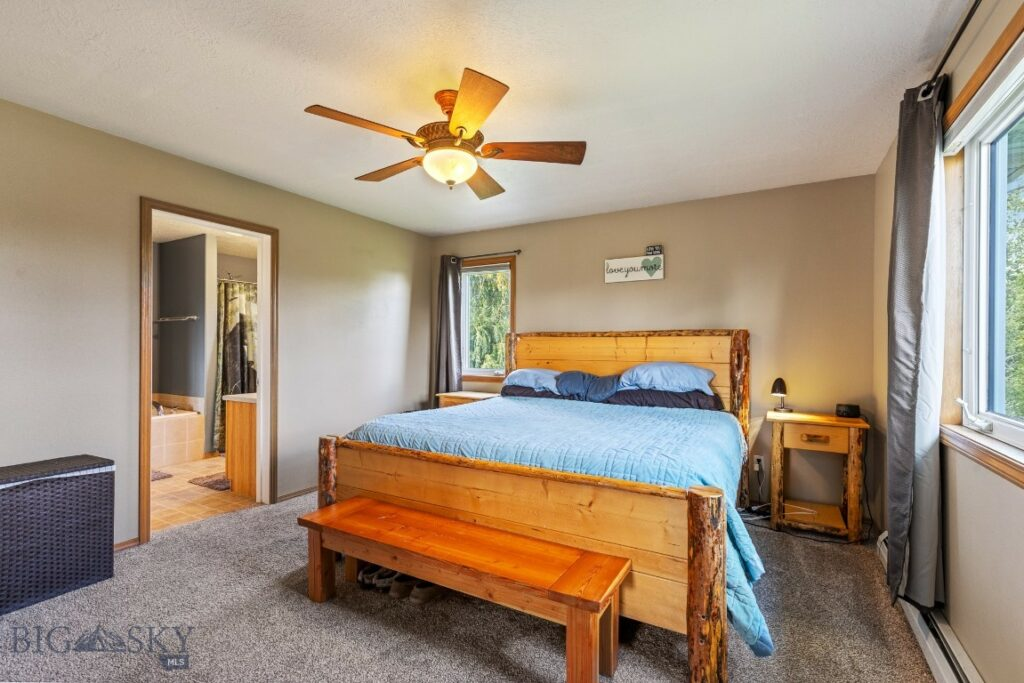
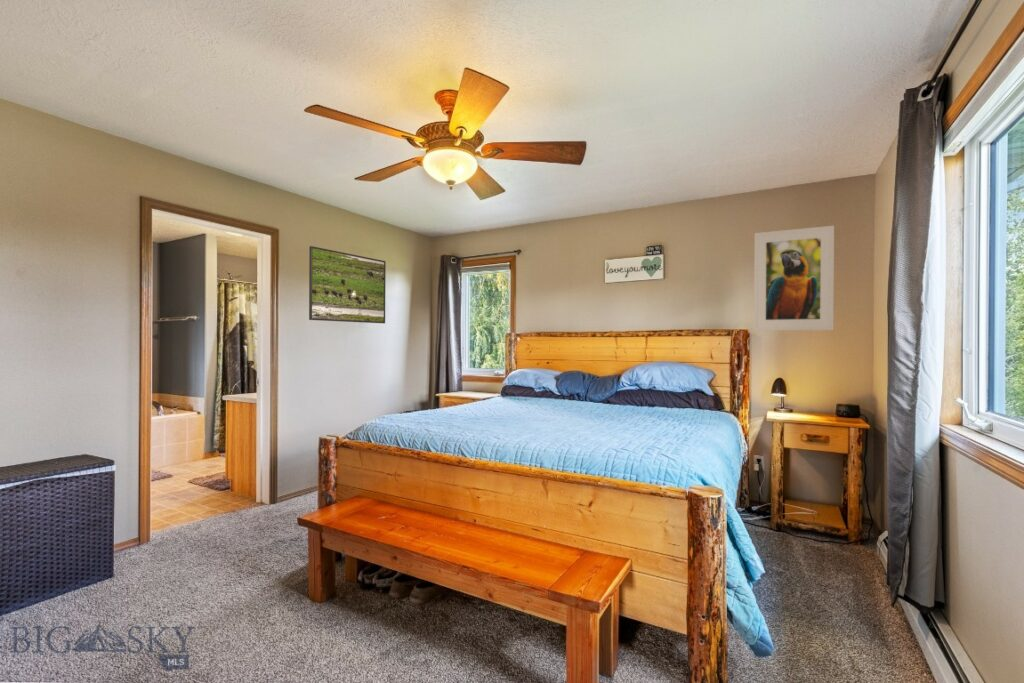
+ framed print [753,225,835,331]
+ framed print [308,245,387,324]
